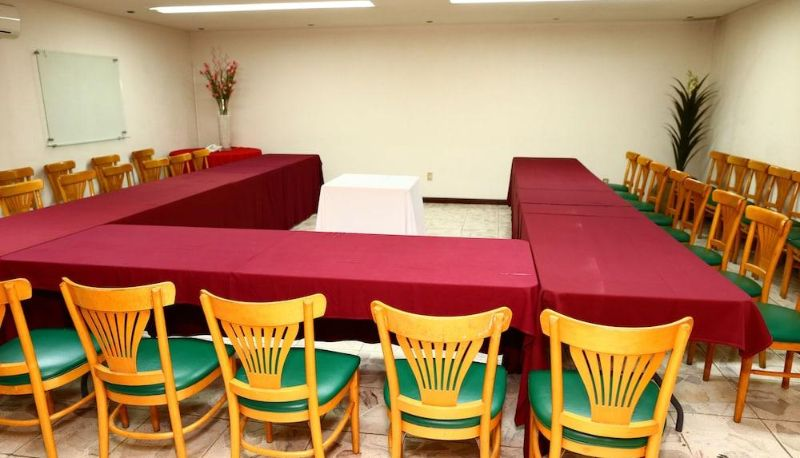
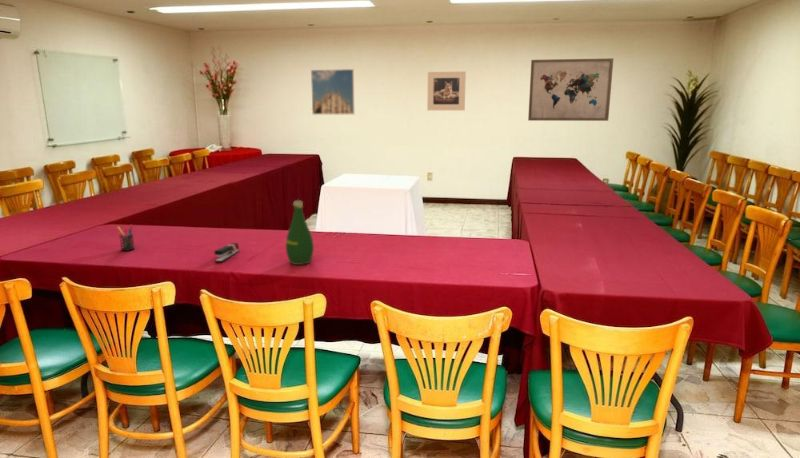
+ pen holder [116,223,136,252]
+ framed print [310,68,355,115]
+ bottle [285,199,315,266]
+ wall art [527,57,615,122]
+ stapler [213,242,240,263]
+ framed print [426,71,467,111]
